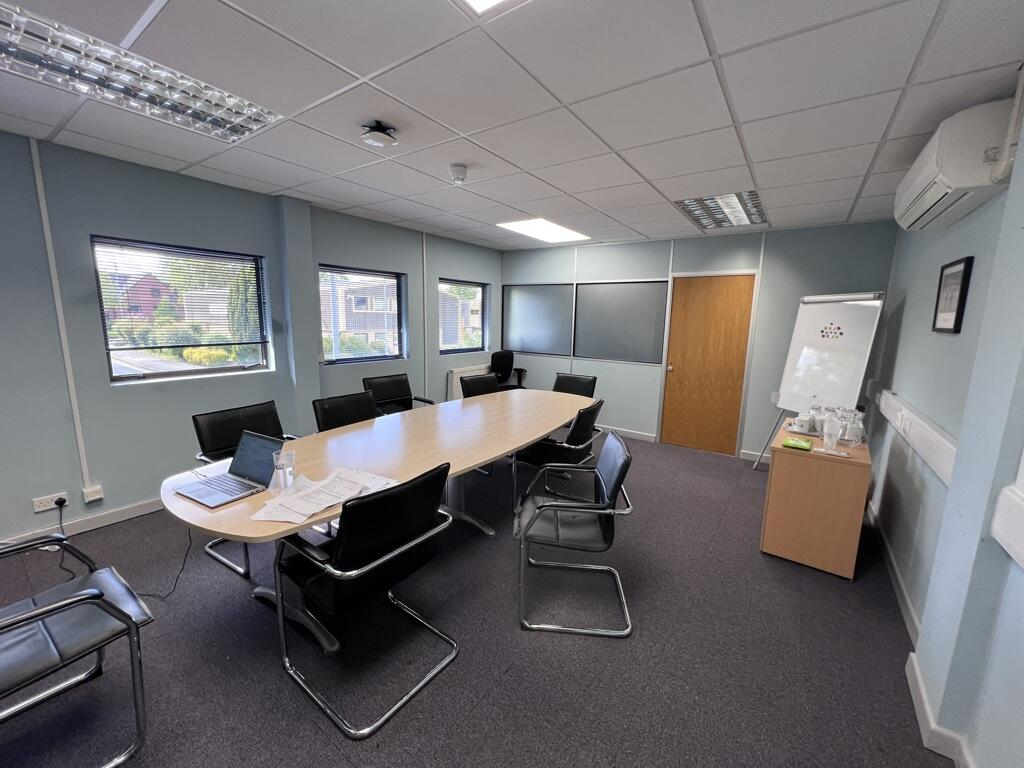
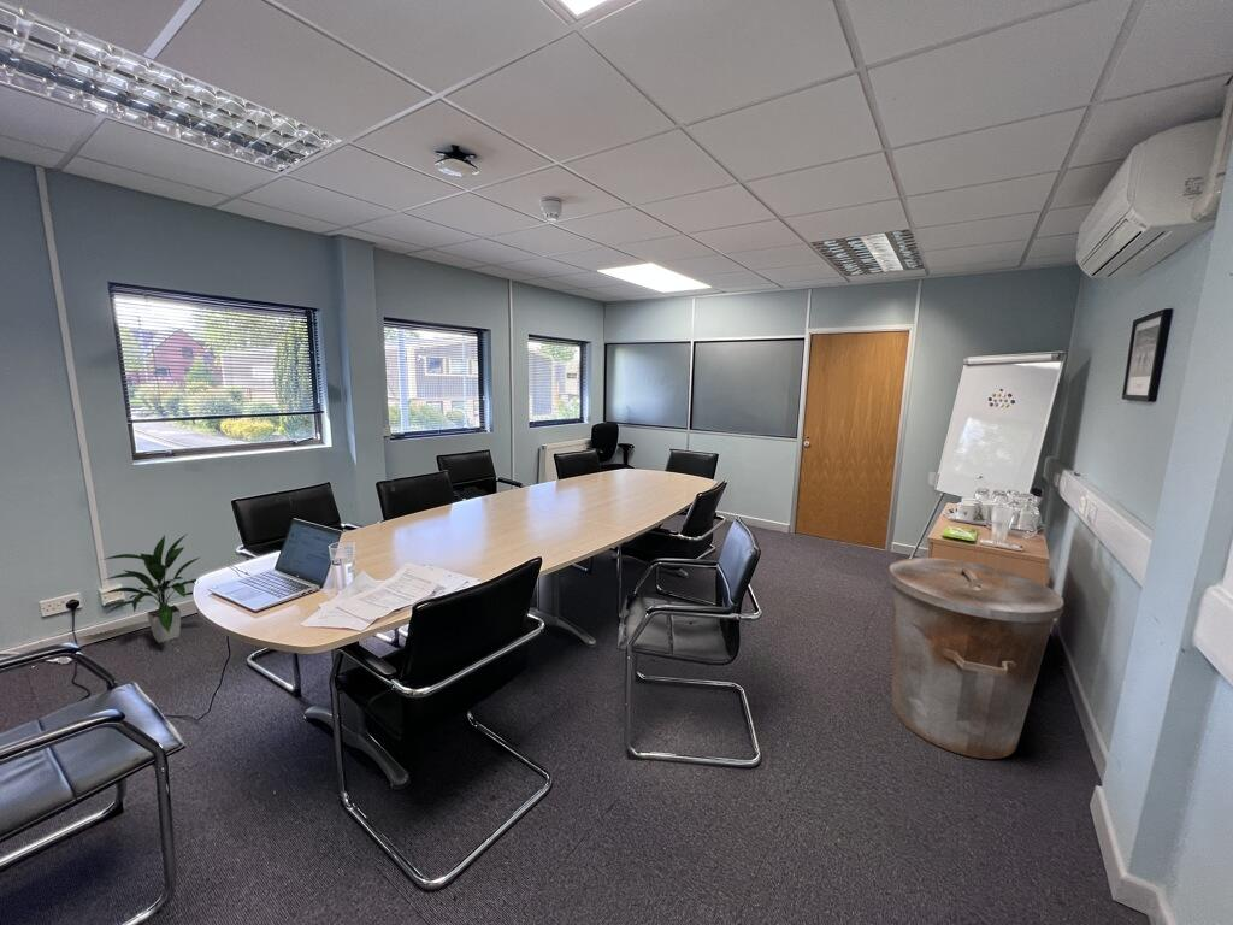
+ indoor plant [99,532,202,644]
+ trash can [887,556,1064,760]
